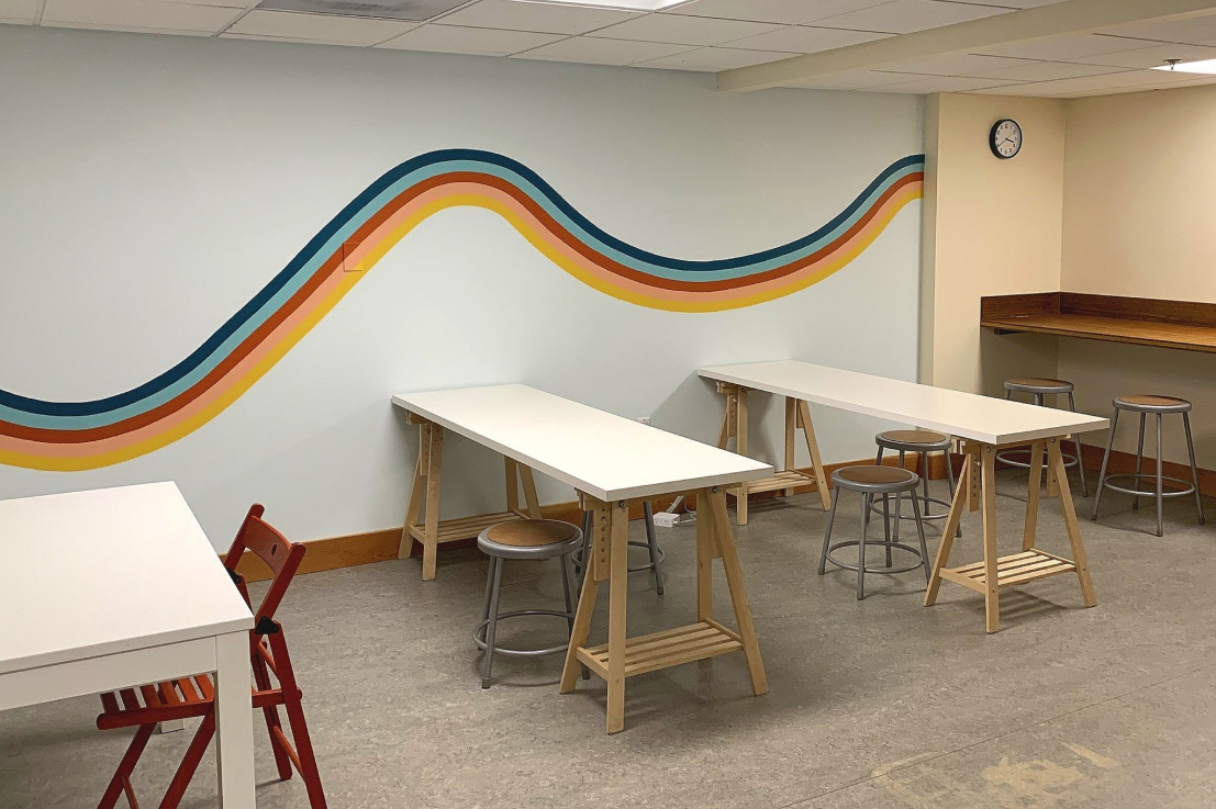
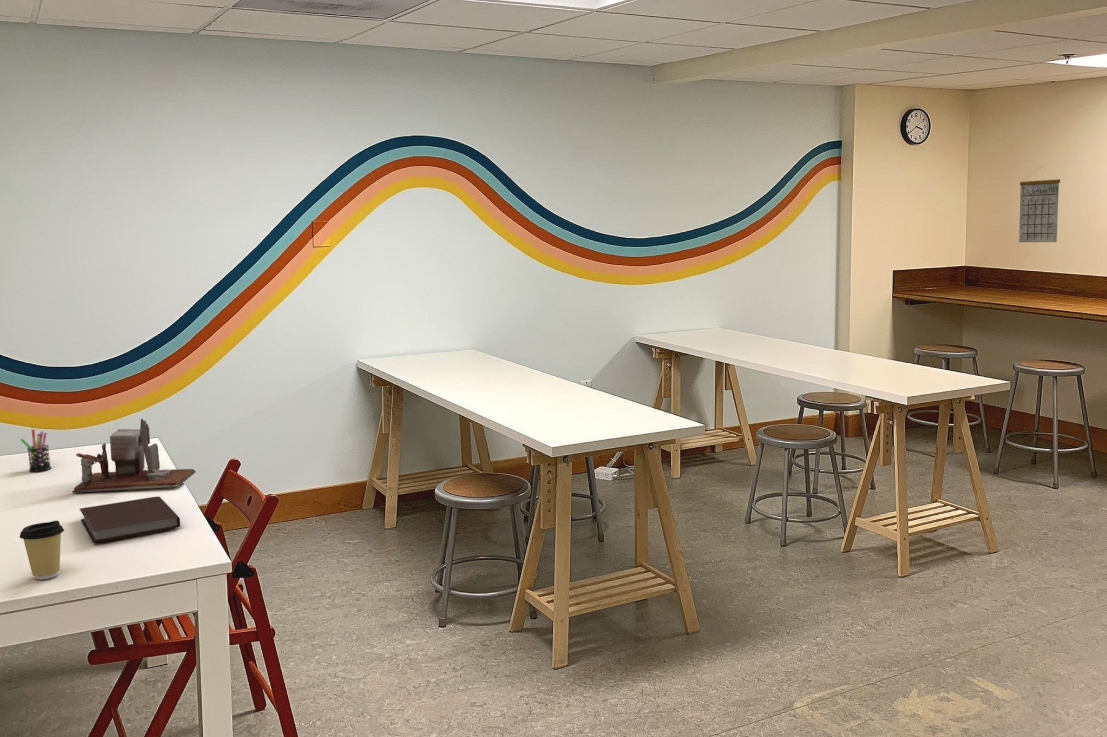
+ desk organizer [71,418,197,494]
+ coffee cup [19,520,65,580]
+ notebook [79,496,181,543]
+ calendar [1018,165,1061,243]
+ pen holder [20,428,52,472]
